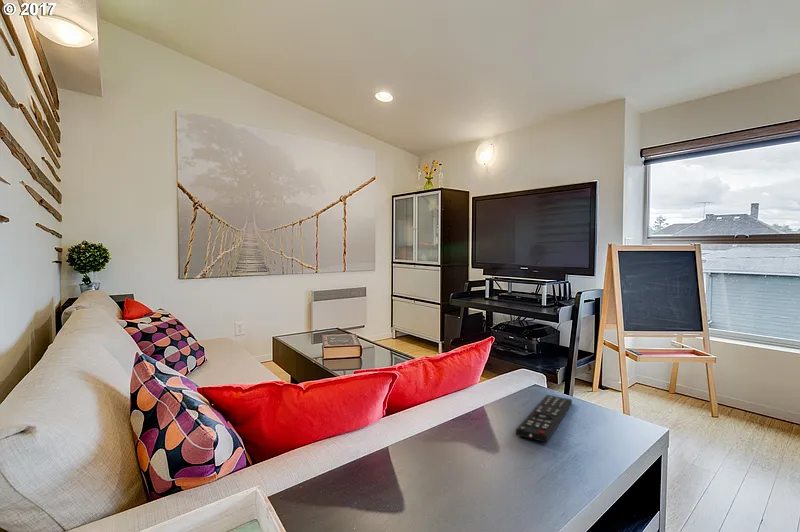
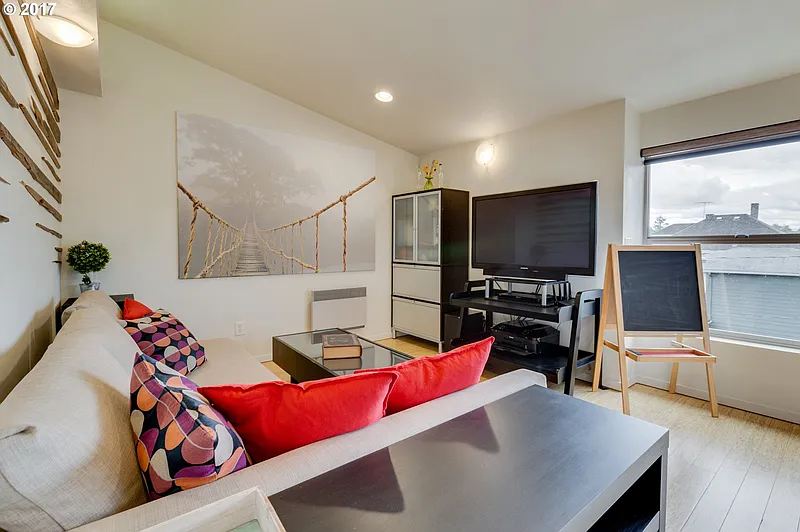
- remote control [515,394,573,444]
